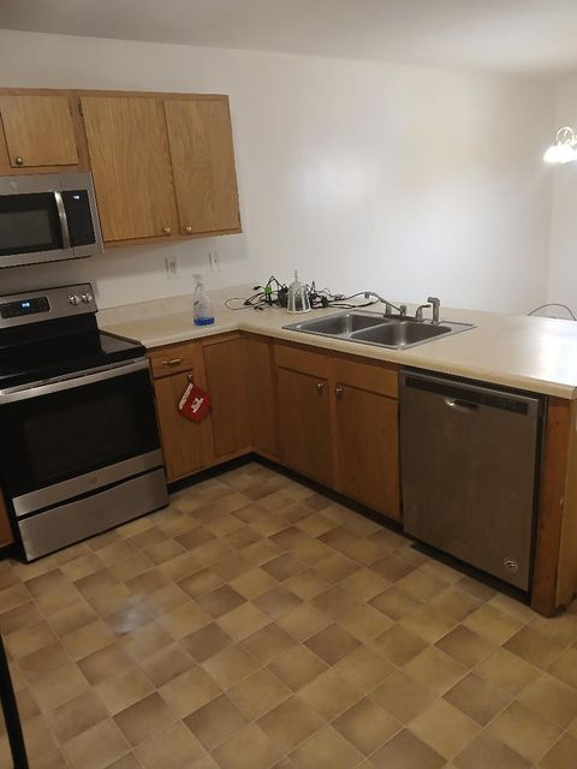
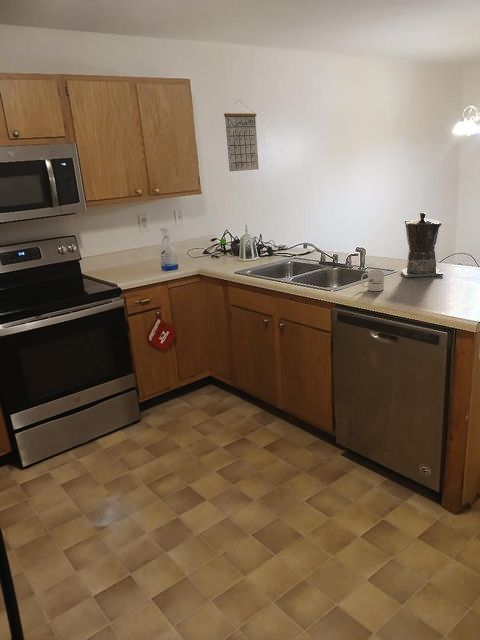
+ calendar [223,99,260,172]
+ coffee maker [400,211,444,278]
+ mug [360,269,385,292]
